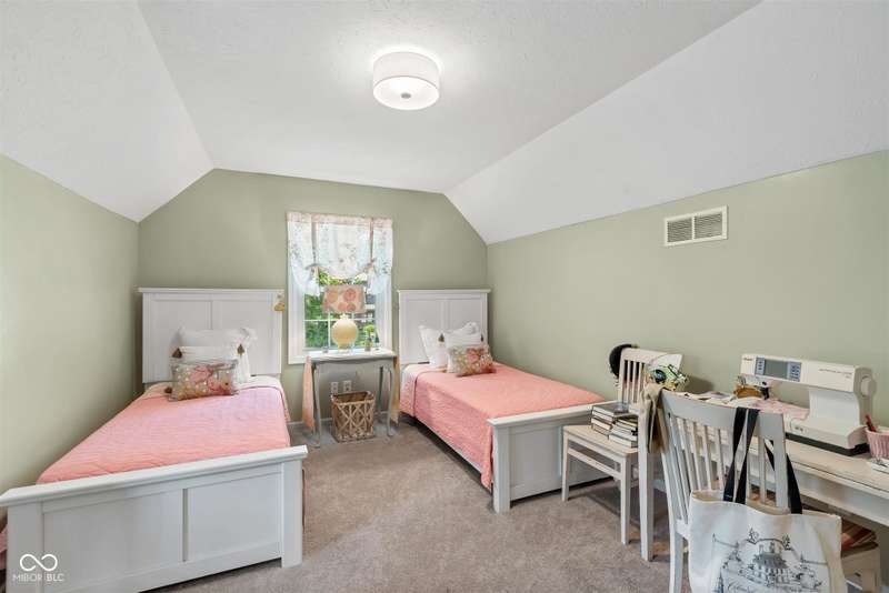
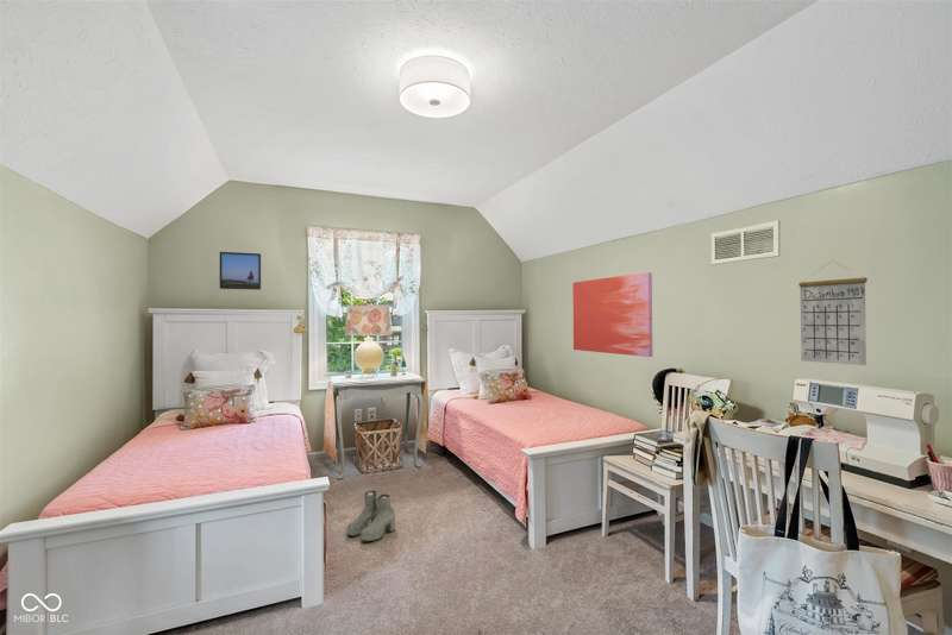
+ wall art [571,271,653,358]
+ calendar [797,259,869,366]
+ boots [345,490,396,542]
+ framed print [219,251,262,291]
